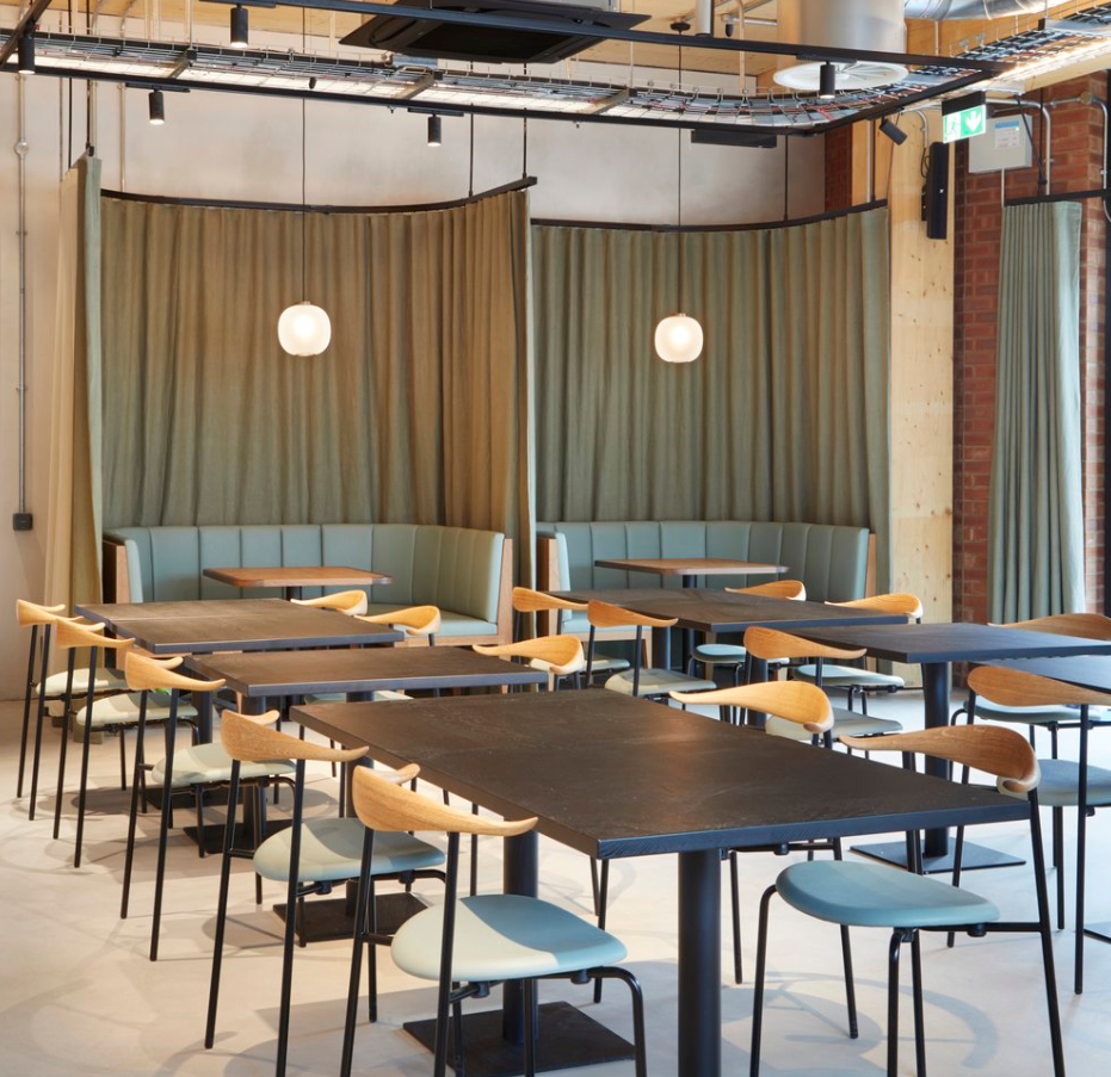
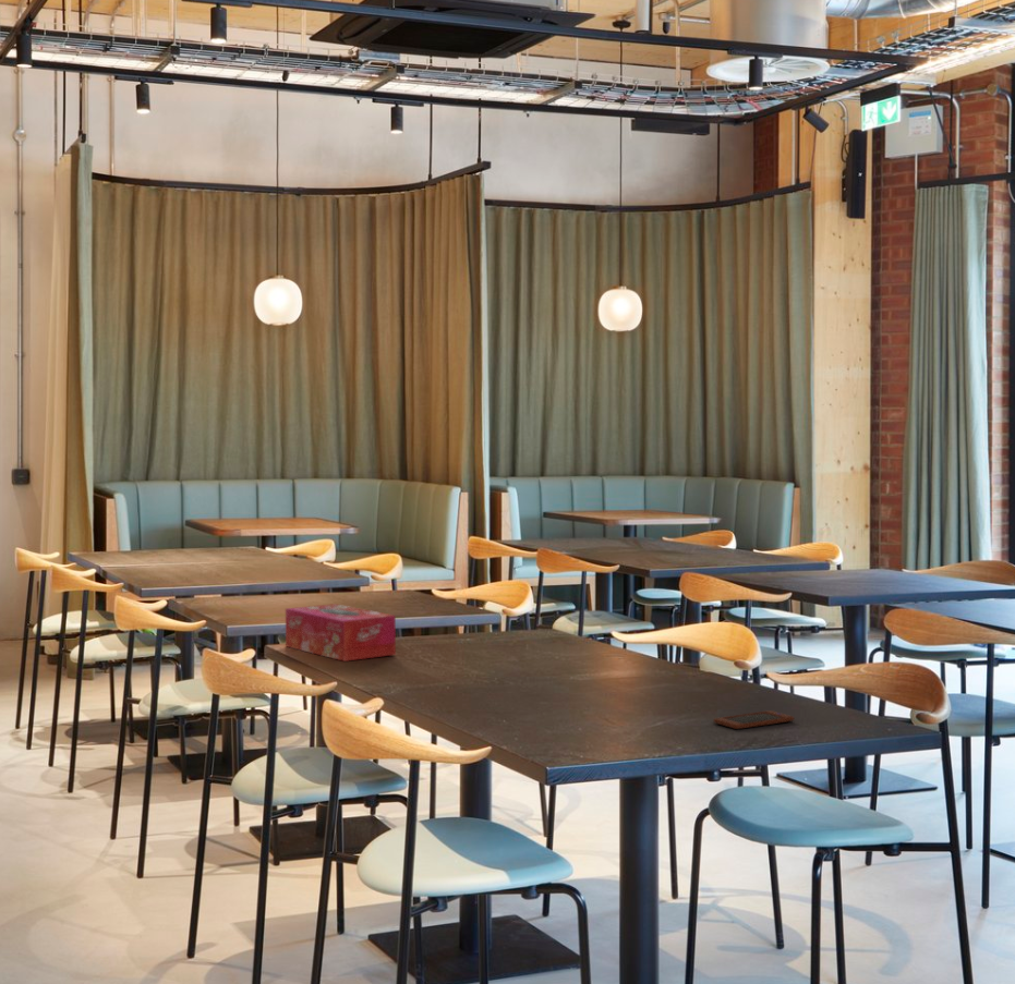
+ tissue box [285,603,397,663]
+ smartphone [712,709,795,730]
